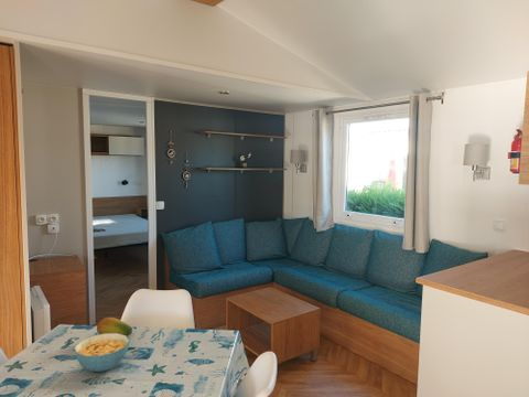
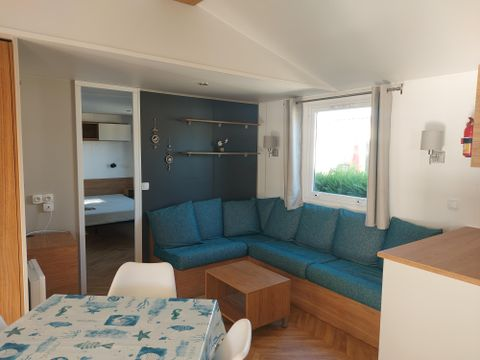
- fruit [96,316,133,337]
- cereal bowl [74,333,130,373]
